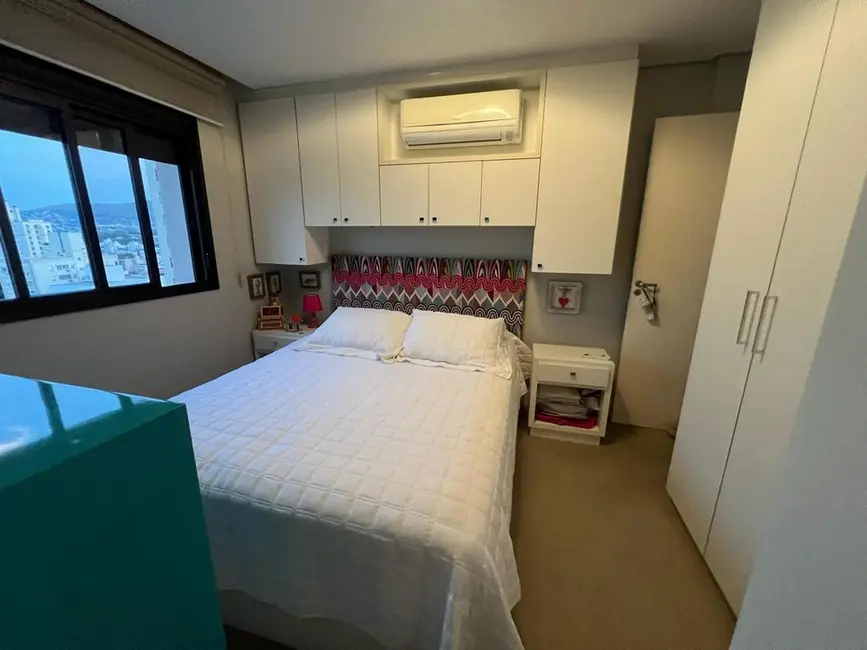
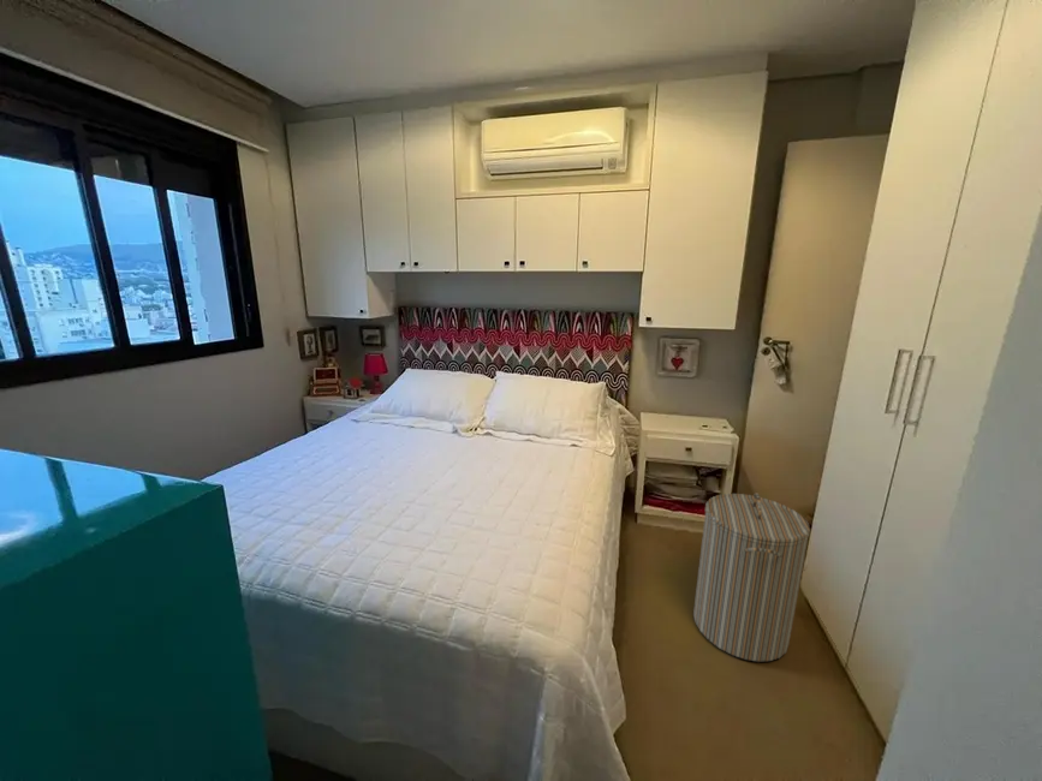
+ laundry hamper [692,491,811,663]
